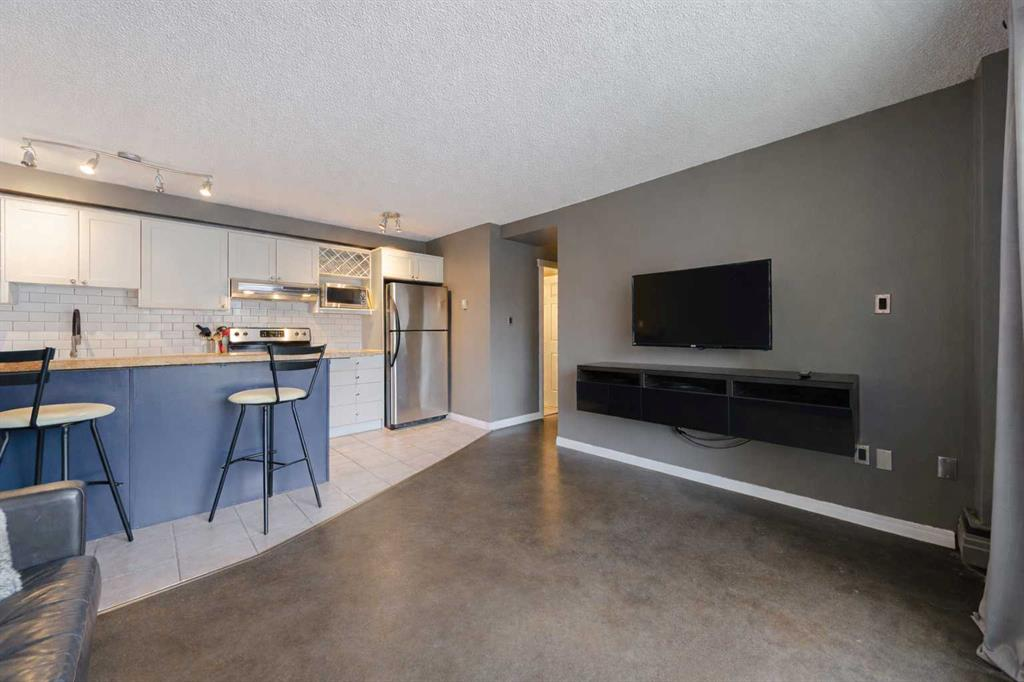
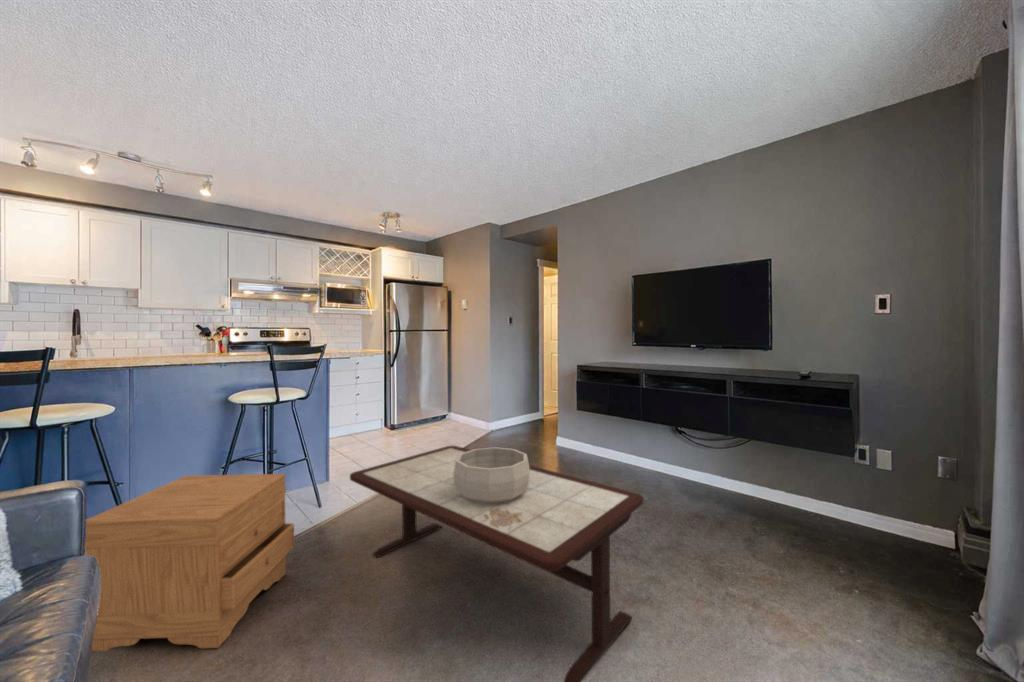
+ nightstand [84,473,295,652]
+ coffee table [349,445,644,682]
+ decorative bowl [453,446,530,504]
